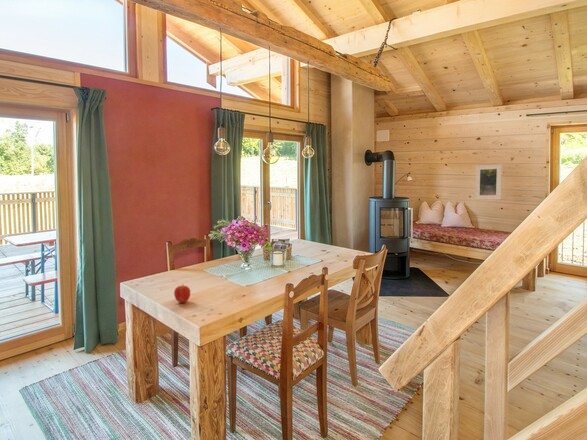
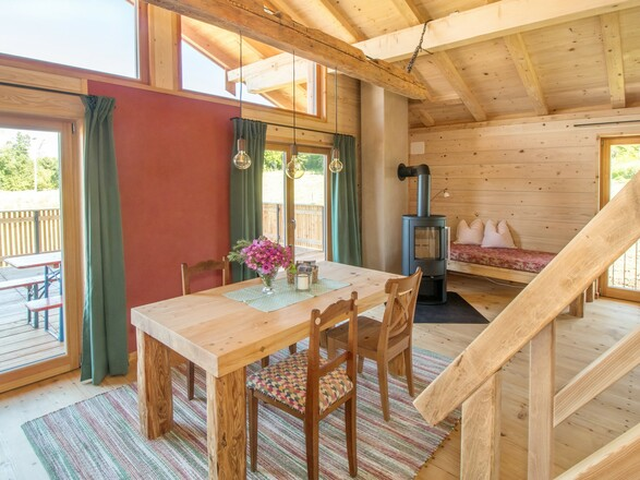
- apple [173,284,191,304]
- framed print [474,163,503,200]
